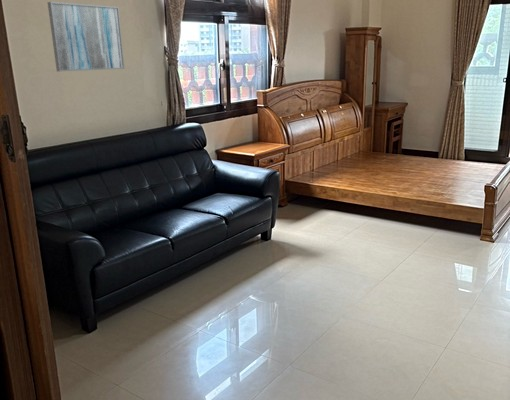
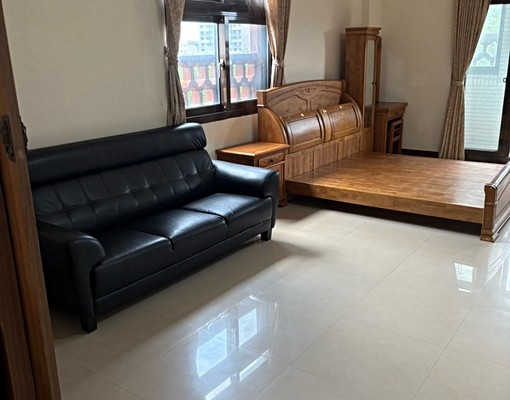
- wall art [47,1,125,72]
